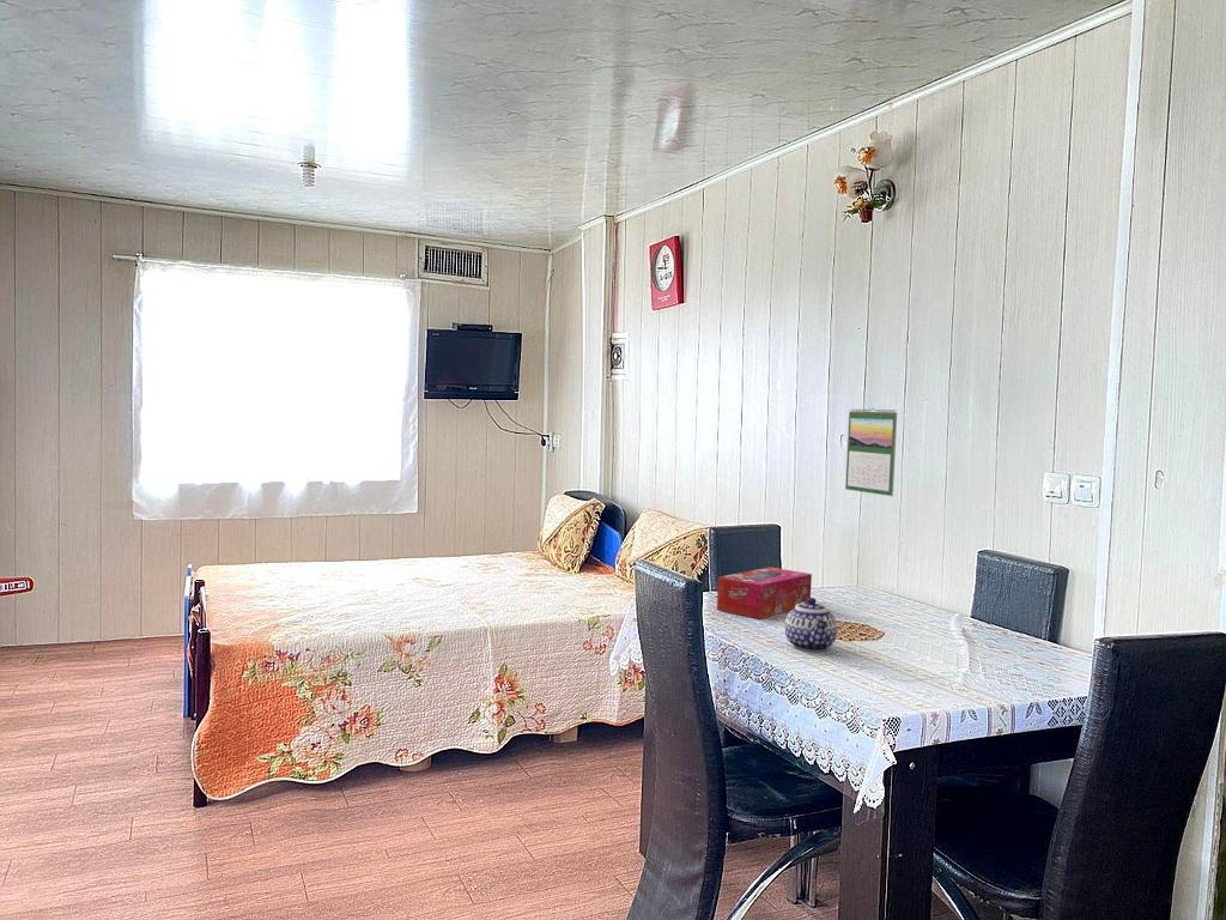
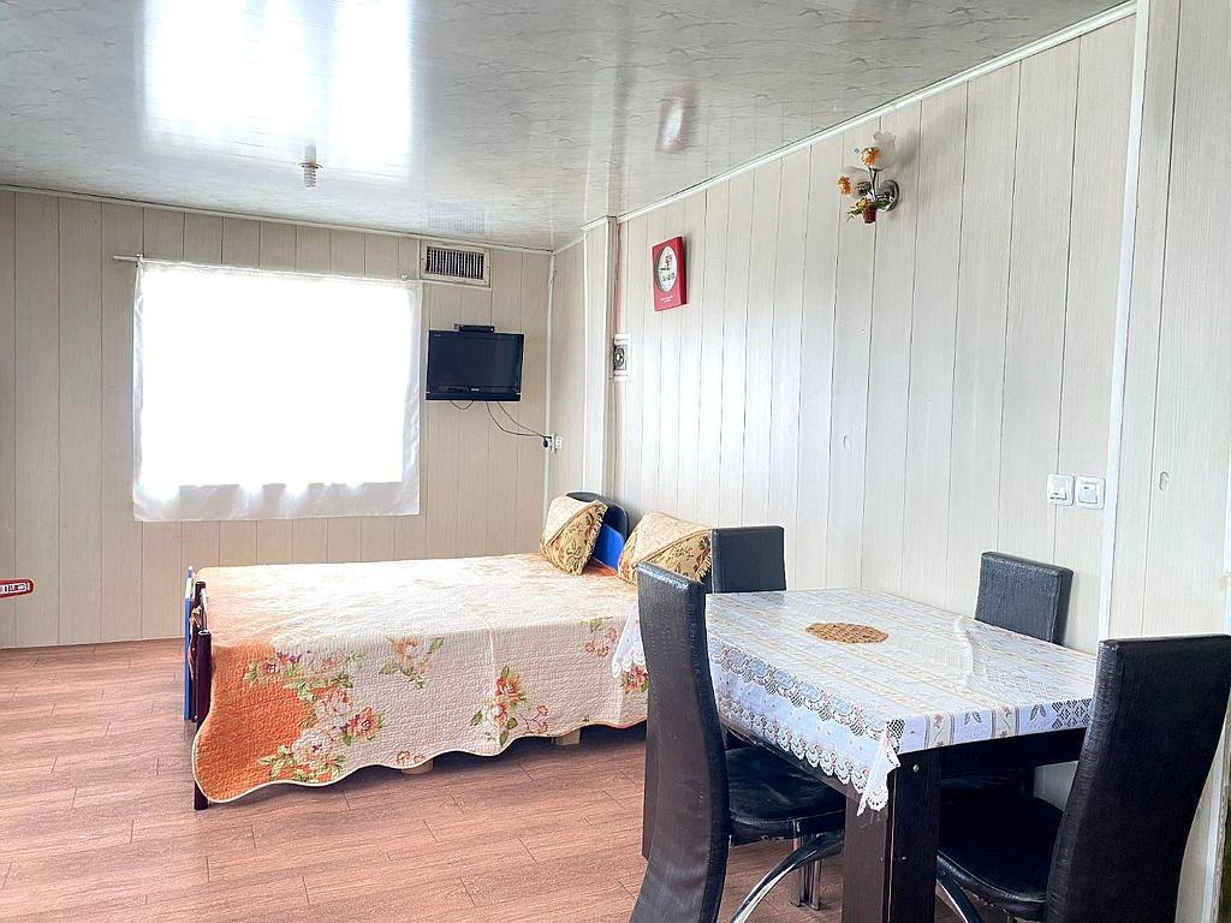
- teapot [784,597,838,652]
- tissue box [716,567,813,619]
- calendar [844,407,898,497]
